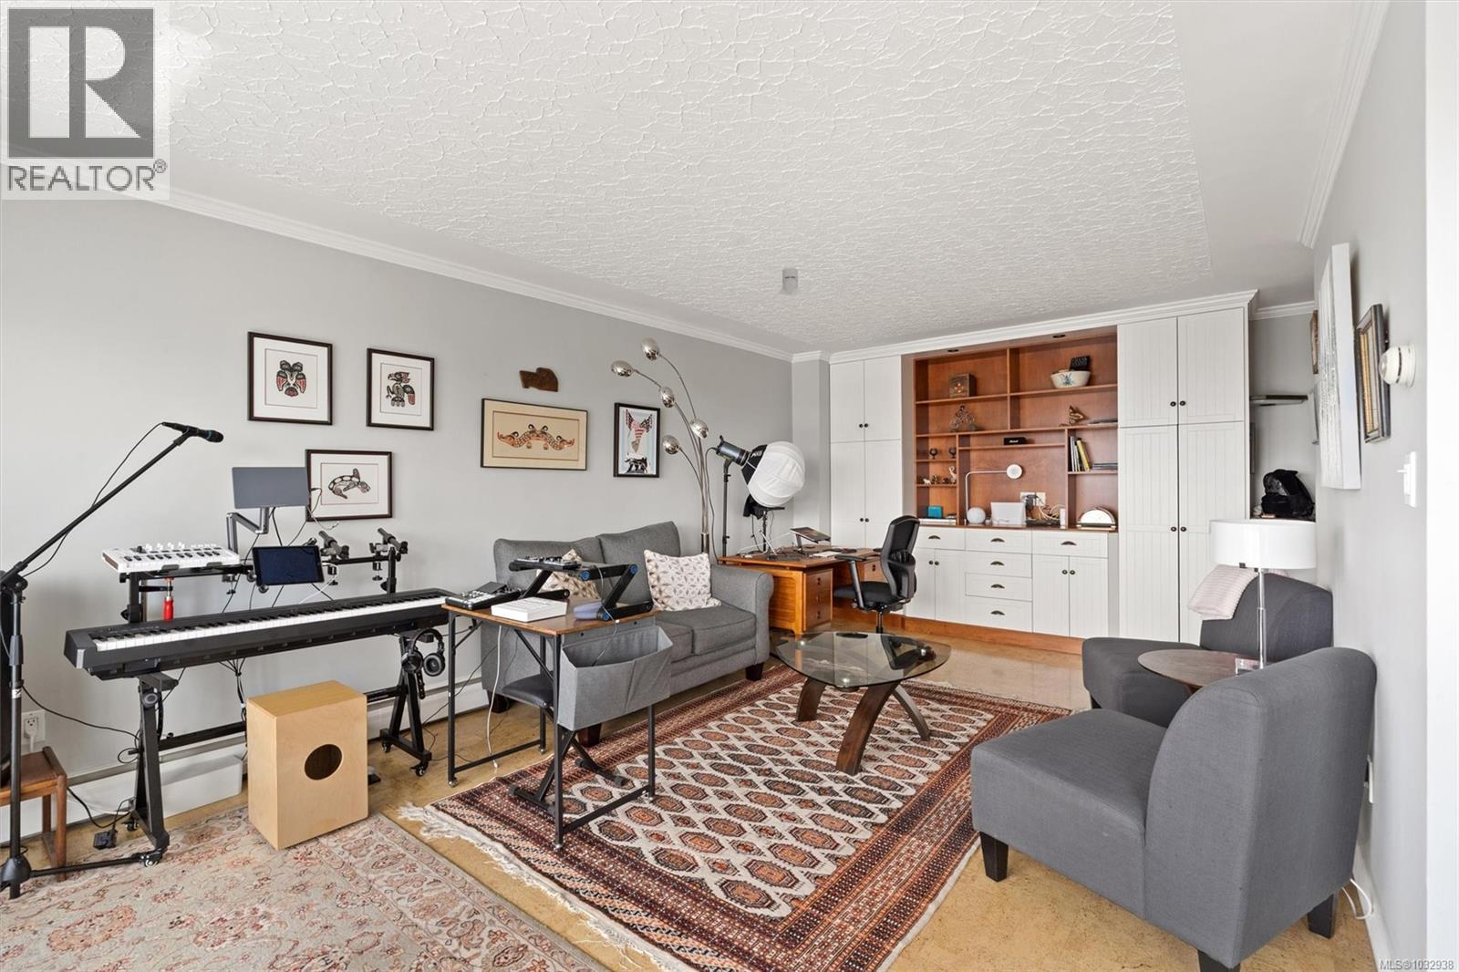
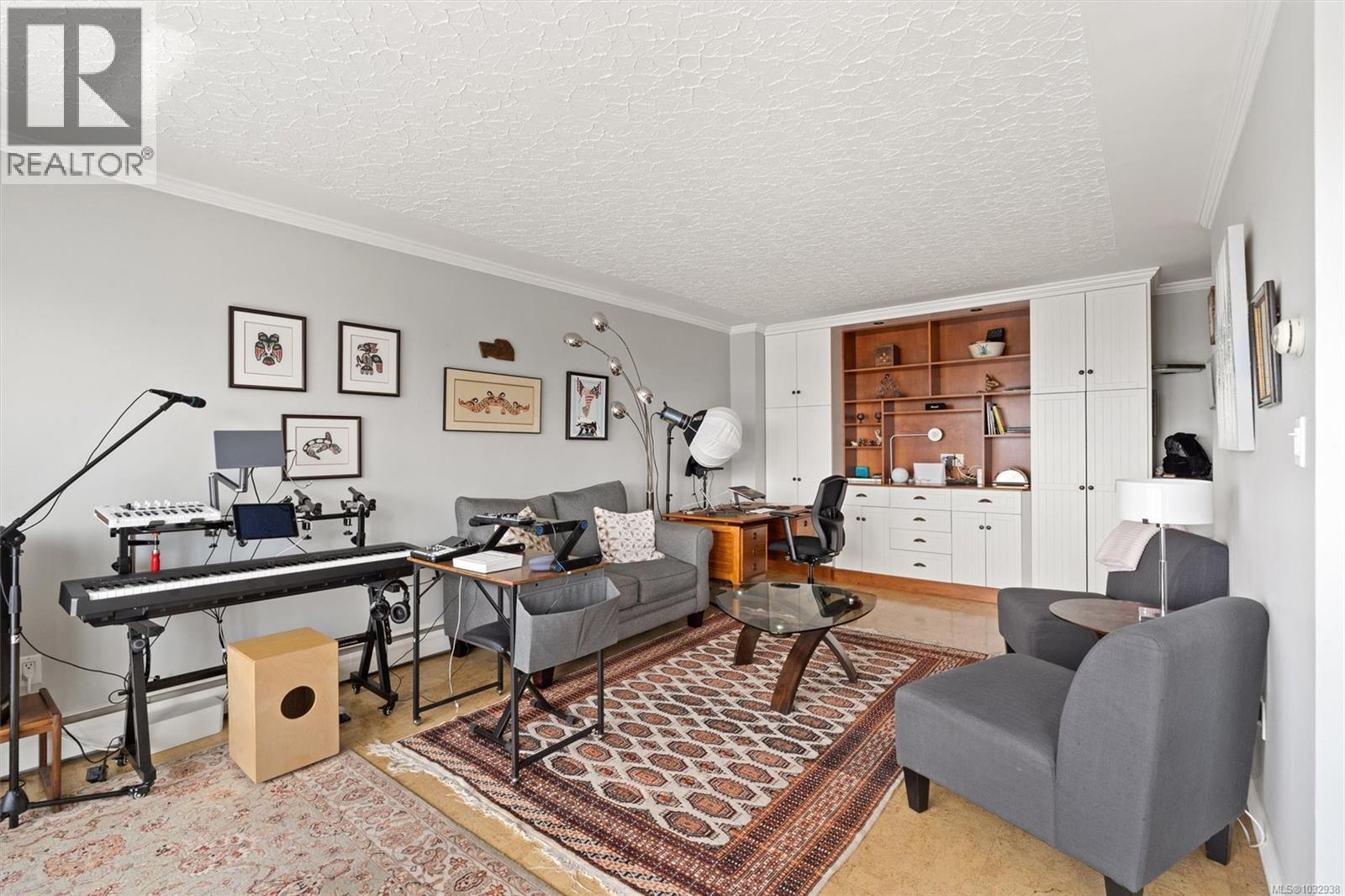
- knight helmet [777,266,804,295]
